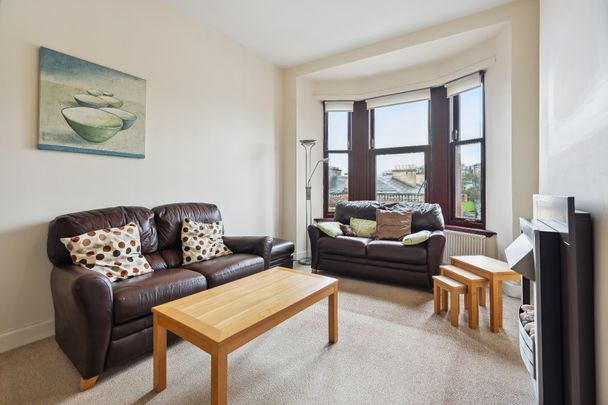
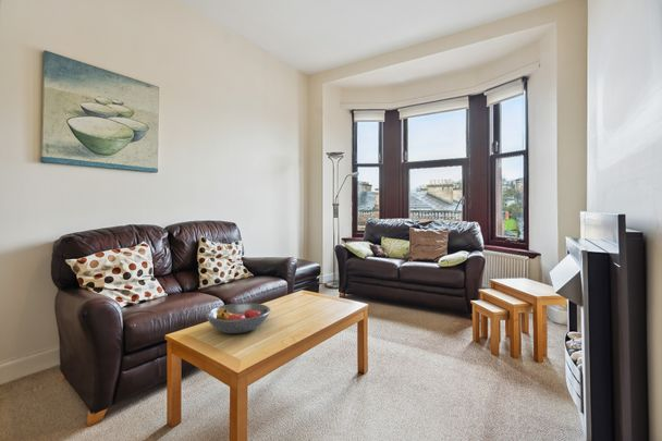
+ fruit bowl [205,302,271,334]
